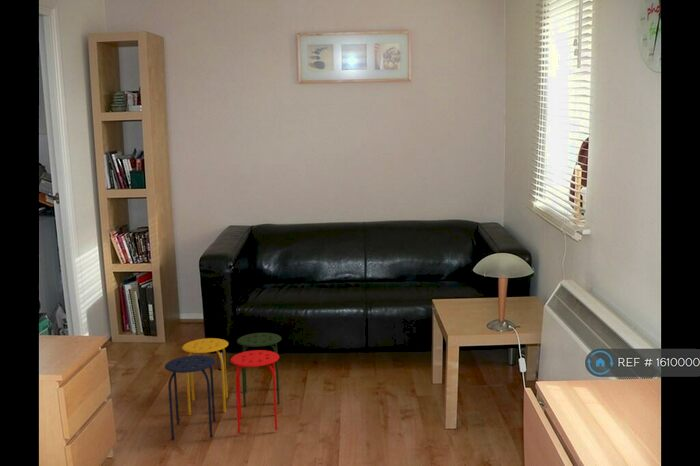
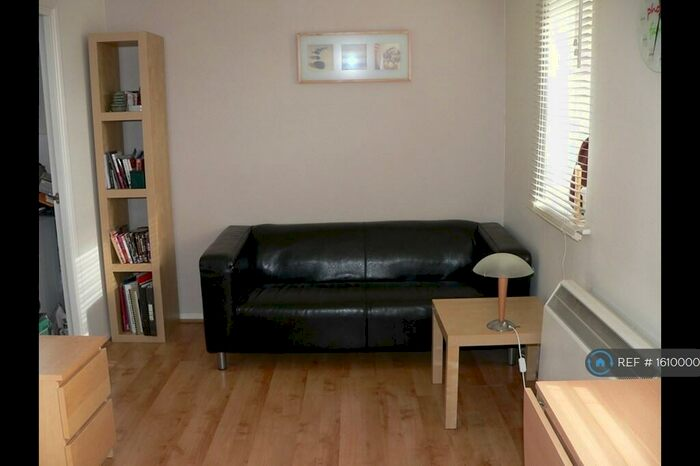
- stool [164,332,282,441]
